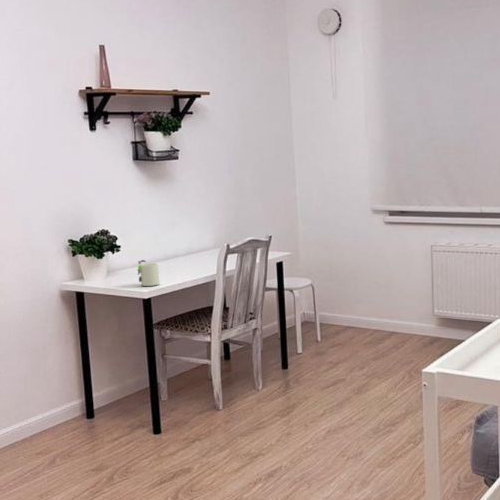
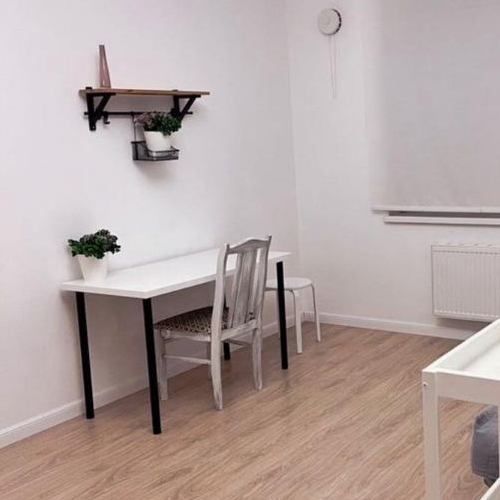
- mug [137,259,160,287]
